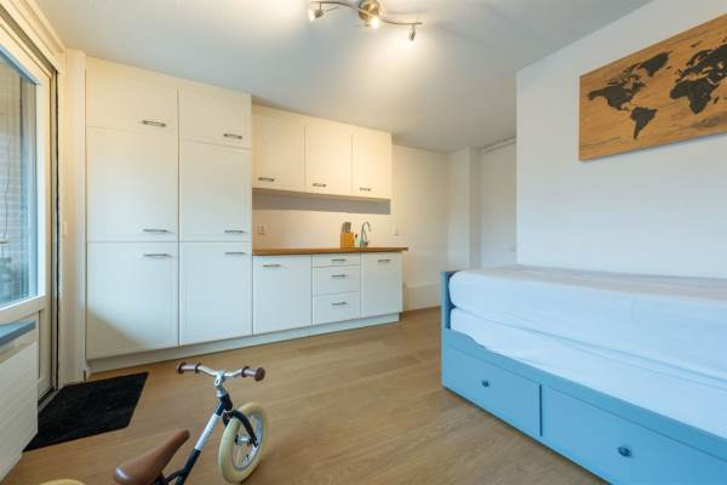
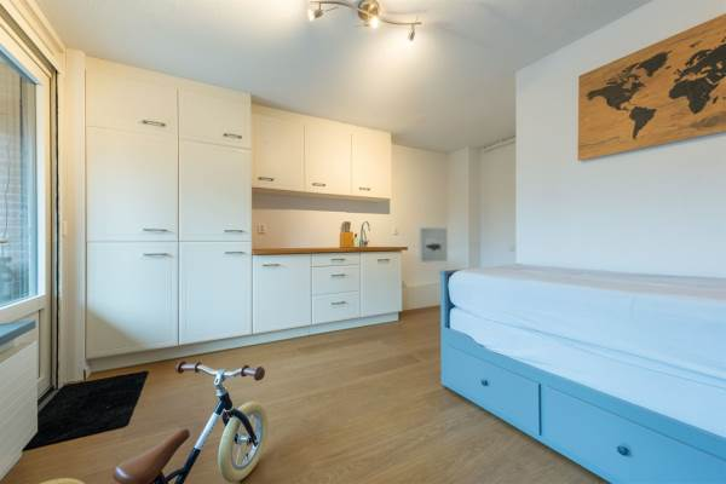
+ wall art [419,226,449,264]
